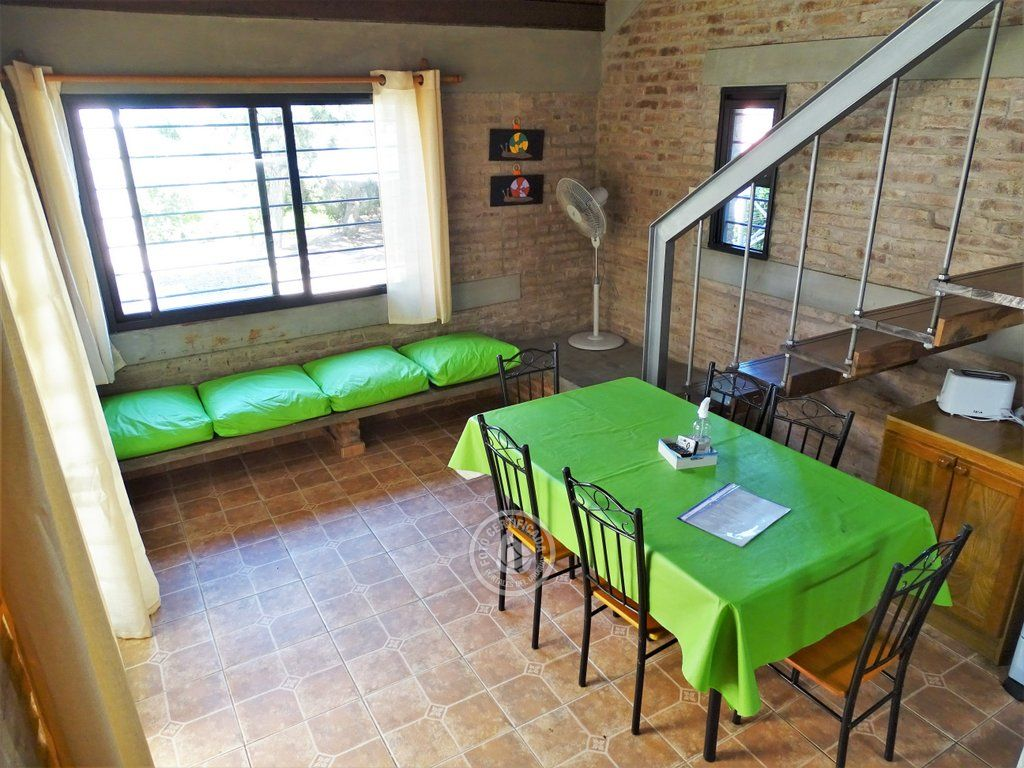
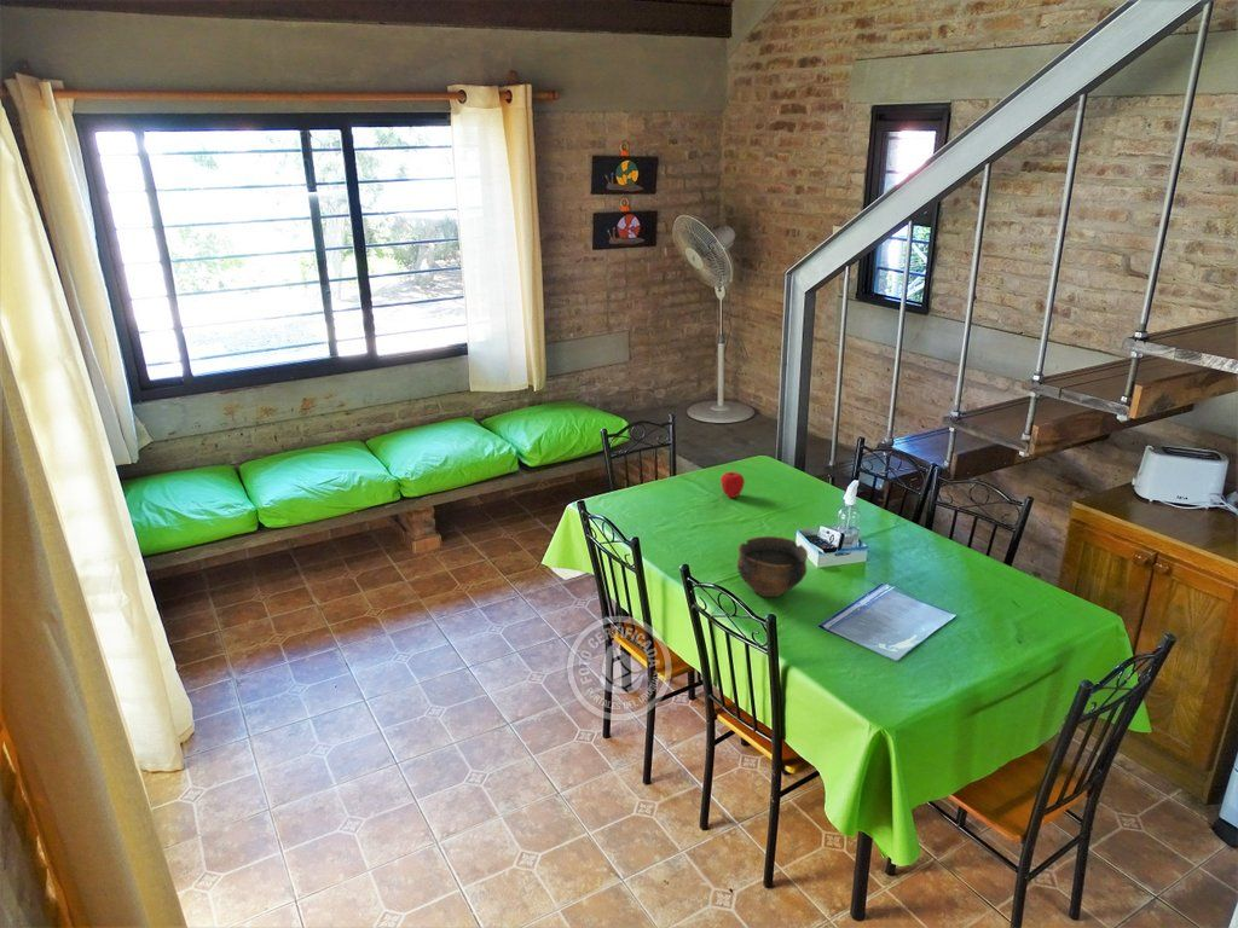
+ apple [719,470,746,499]
+ bowl [736,535,809,598]
